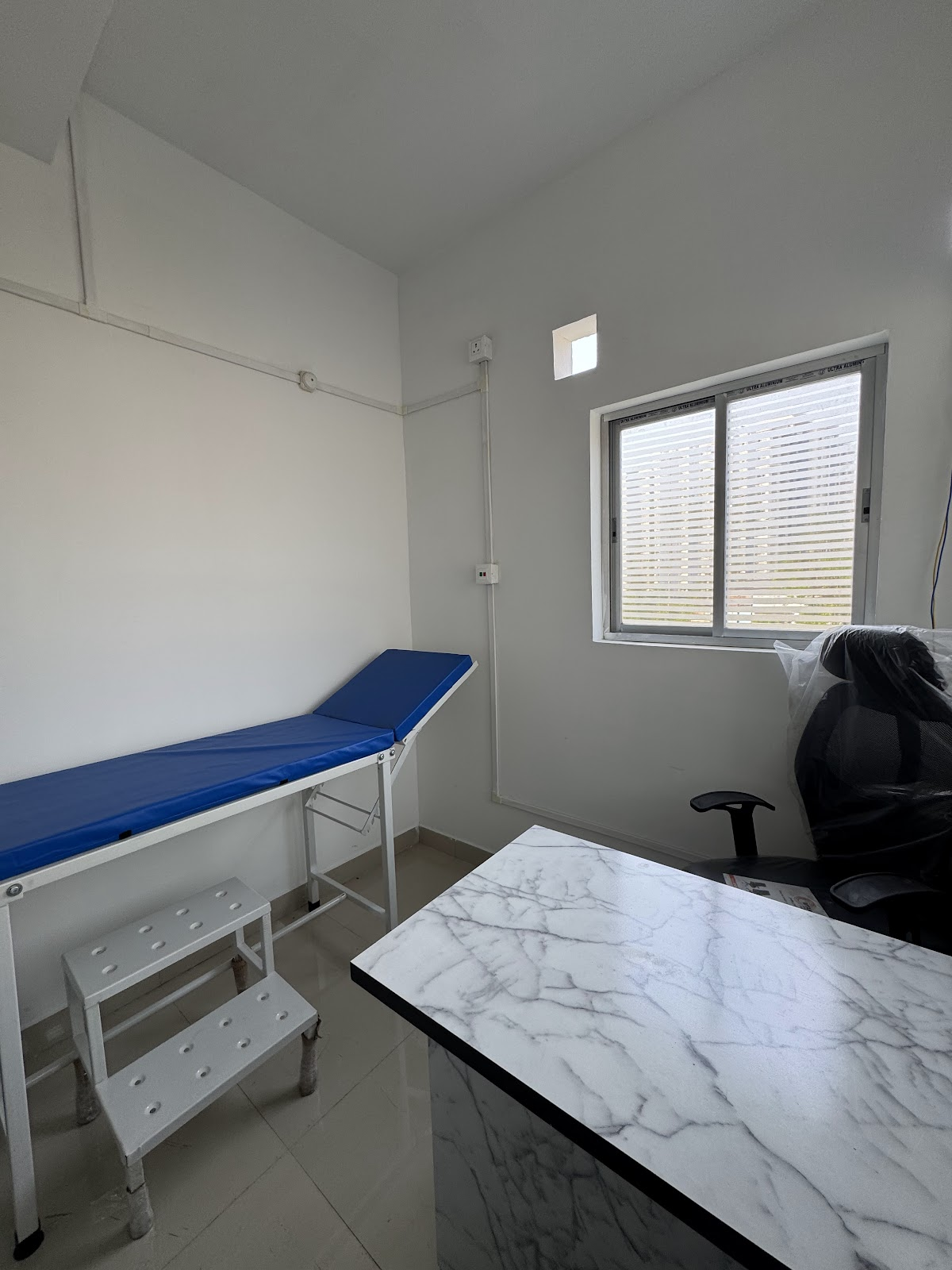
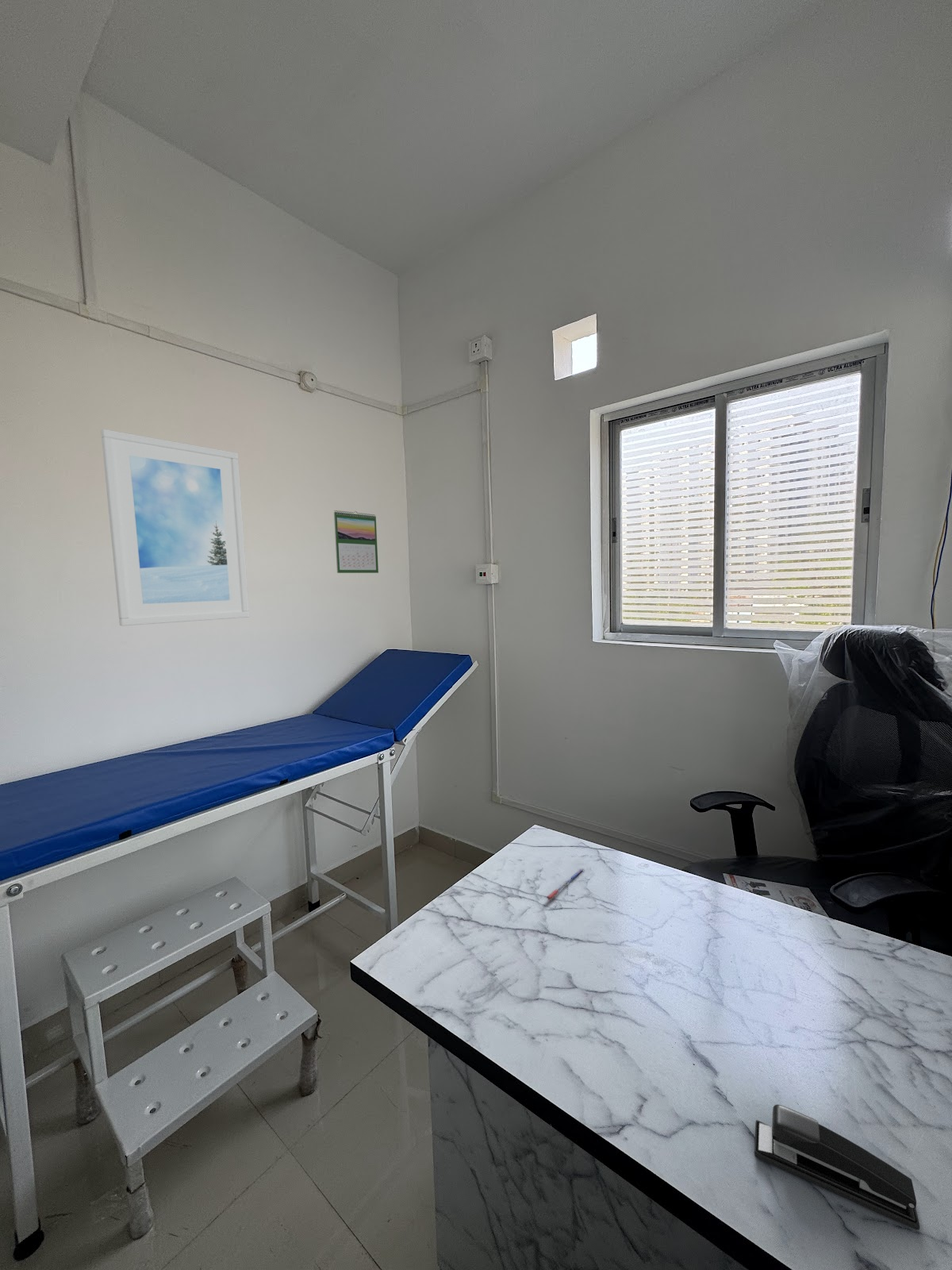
+ calendar [333,510,379,574]
+ stapler [754,1104,920,1231]
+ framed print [100,429,250,626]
+ pen [546,868,585,900]
